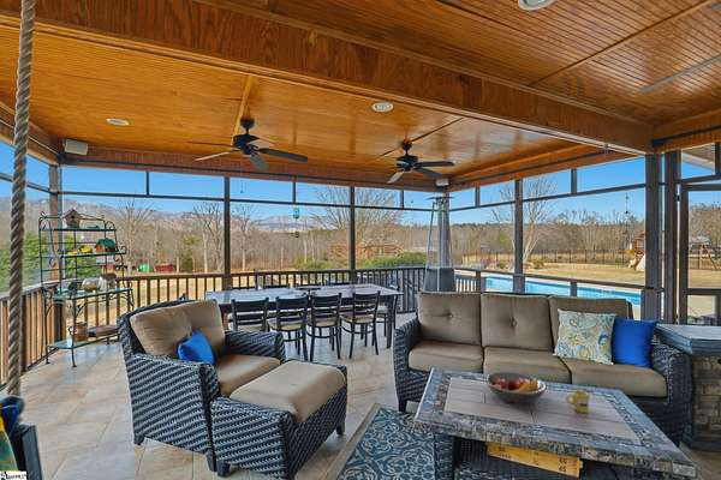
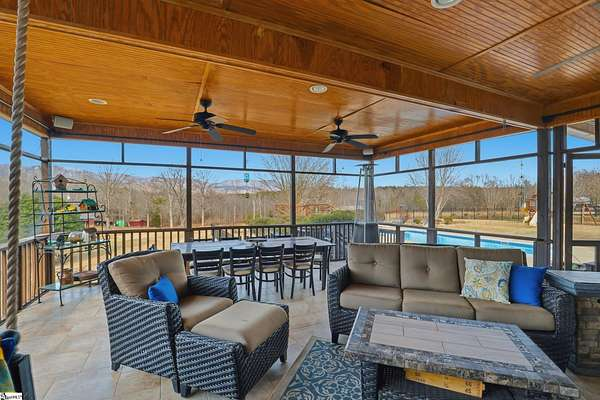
- fruit bowl [484,371,548,404]
- mug [565,389,590,414]
